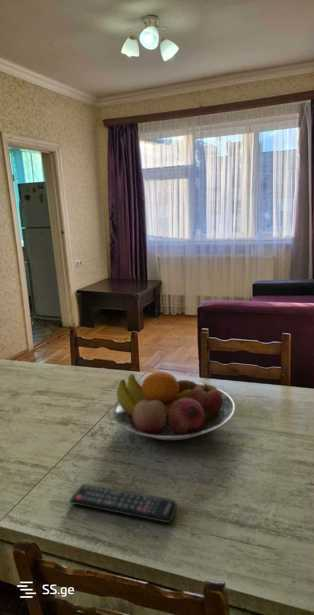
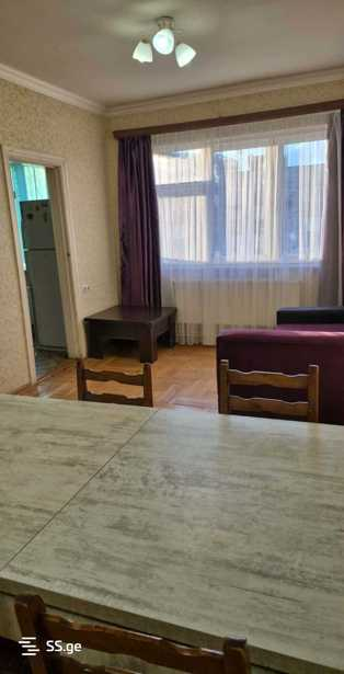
- fruit bowl [112,371,236,441]
- remote control [68,483,178,524]
